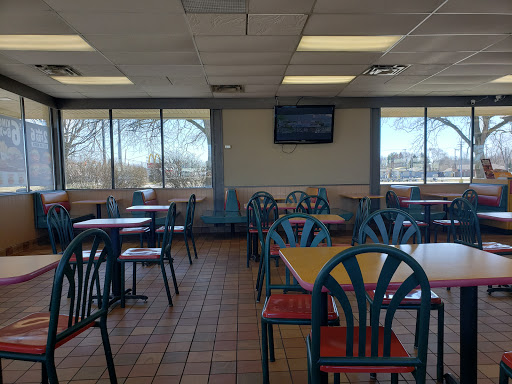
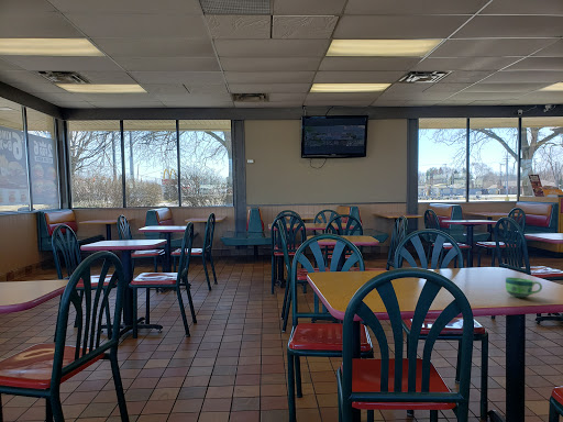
+ cup [505,276,543,298]
